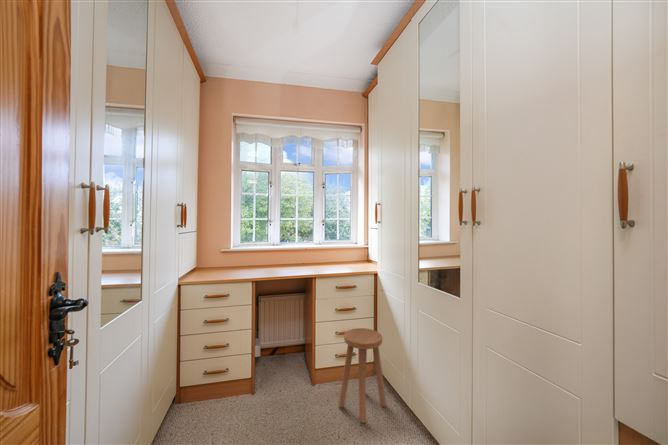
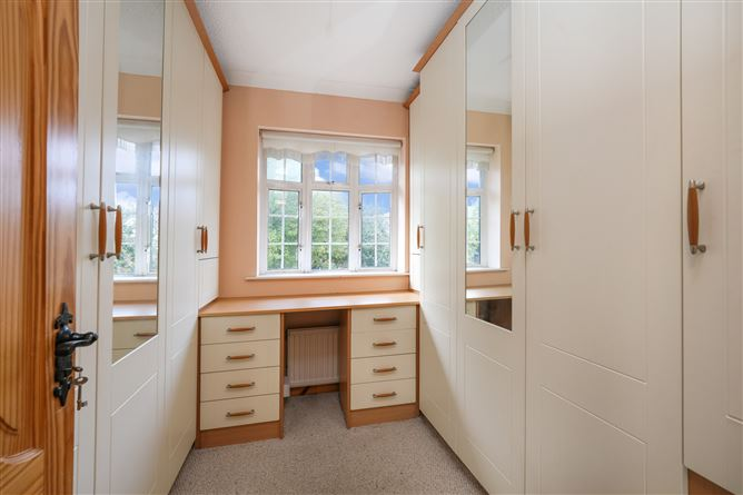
- stool [338,327,387,424]
